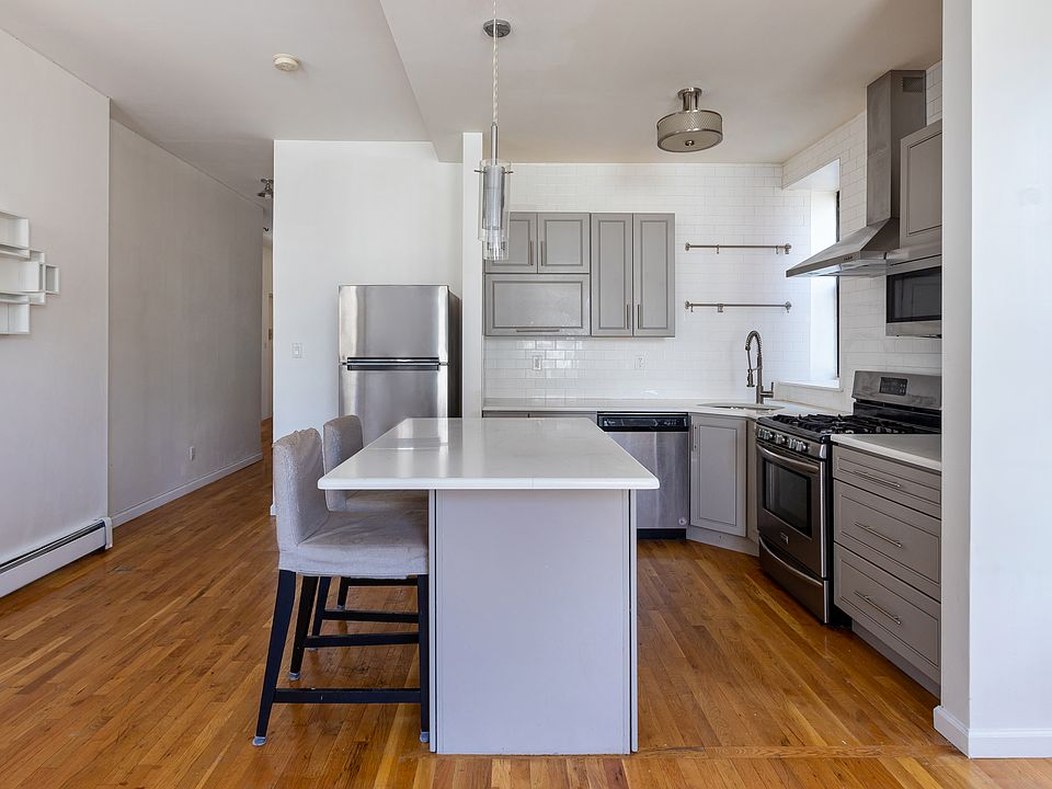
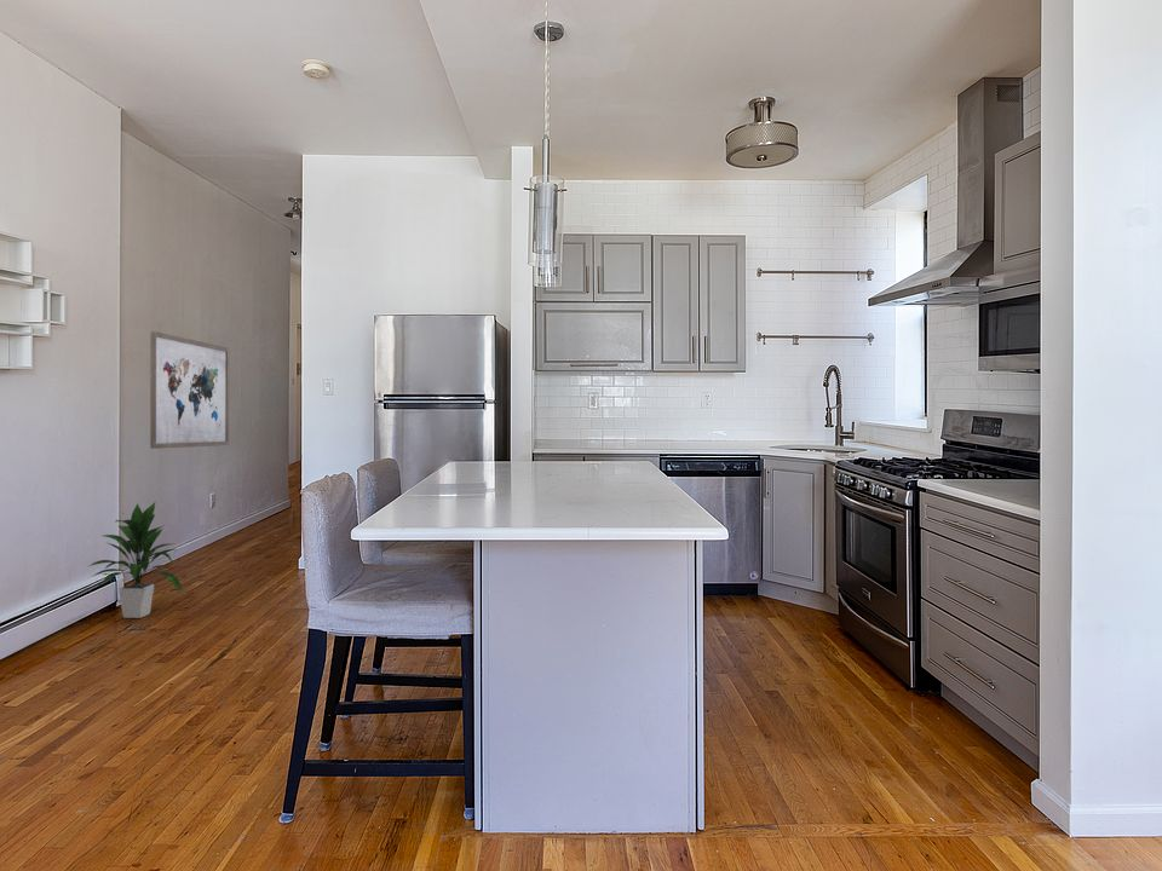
+ wall art [149,330,230,450]
+ indoor plant [88,502,184,619]
